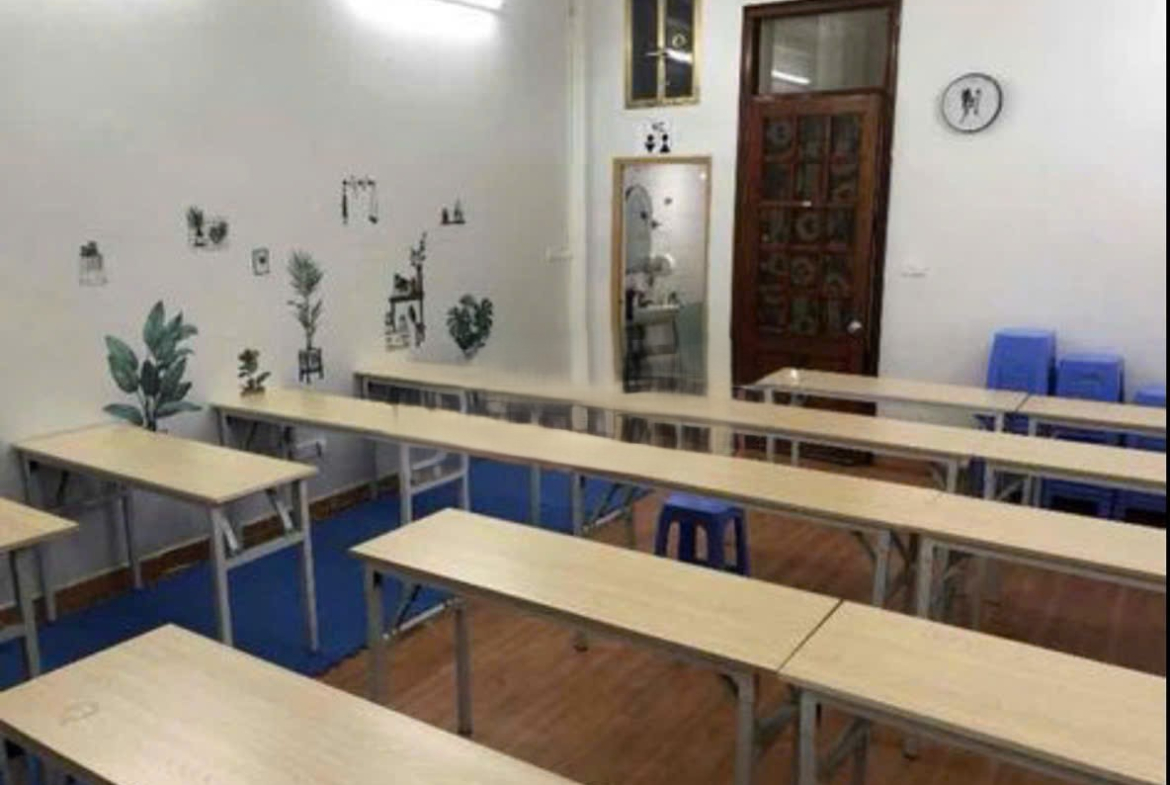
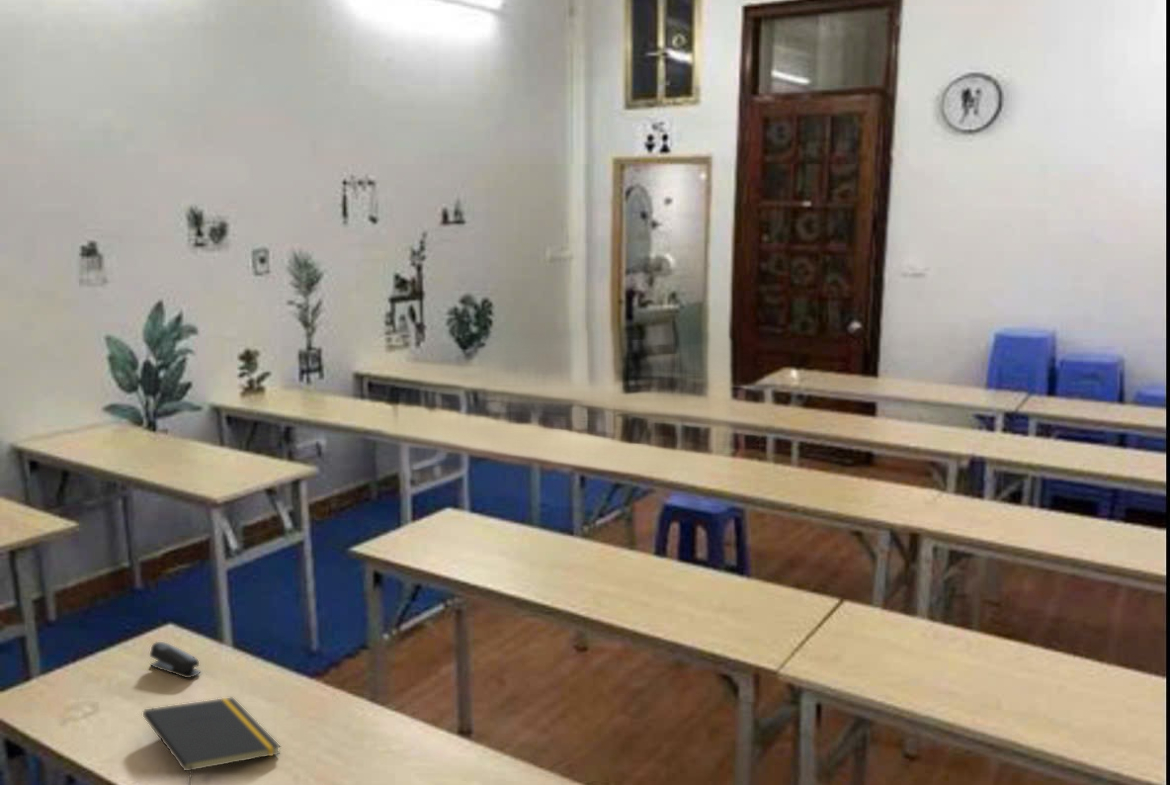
+ notepad [142,696,281,785]
+ stapler [149,641,202,679]
